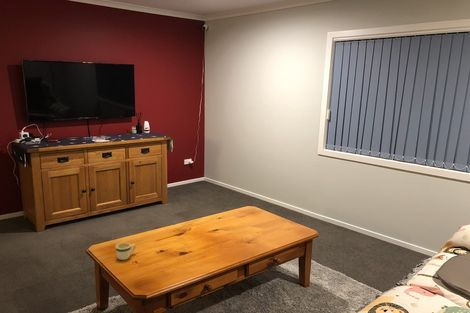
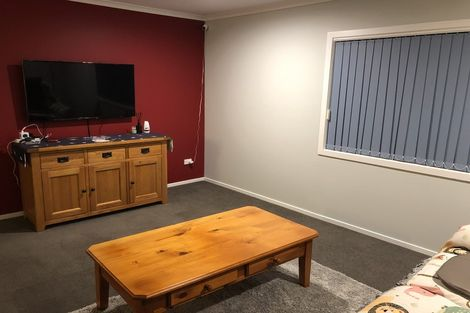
- mug [115,242,137,261]
